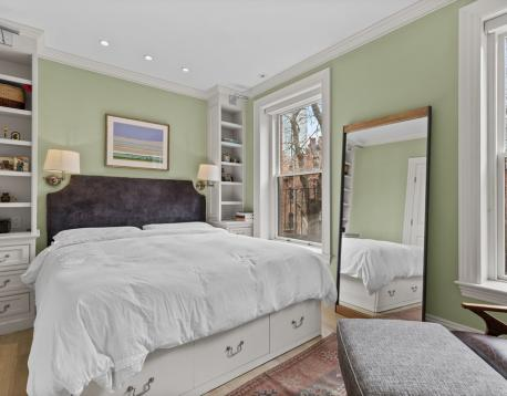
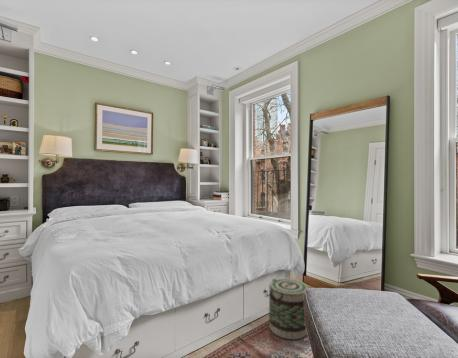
+ basket [268,278,309,340]
